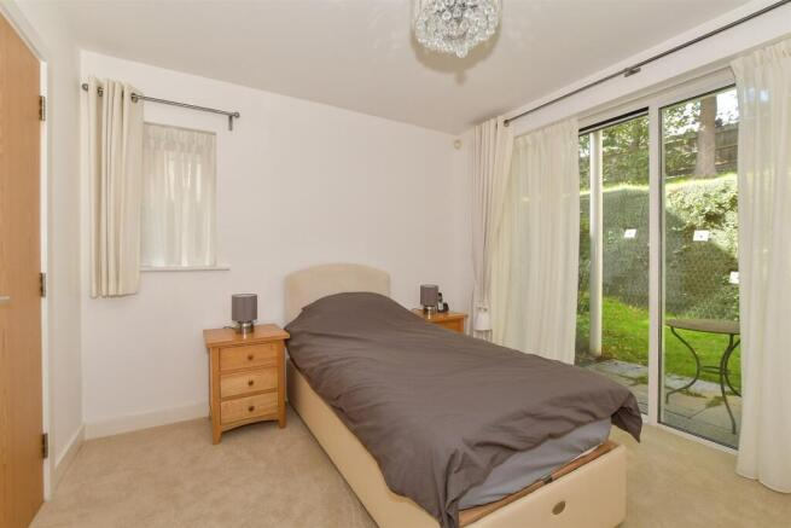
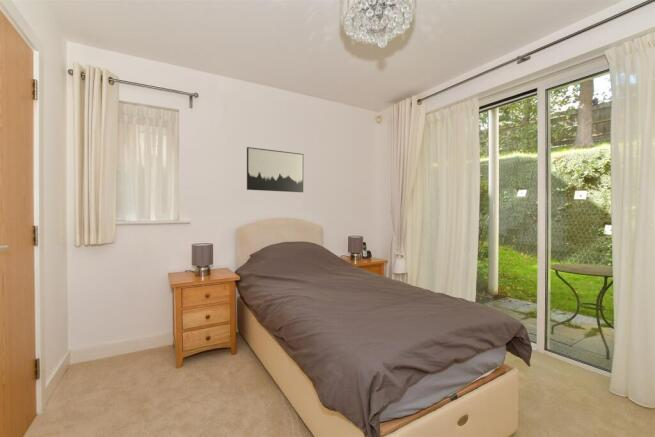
+ wall art [246,146,304,193]
